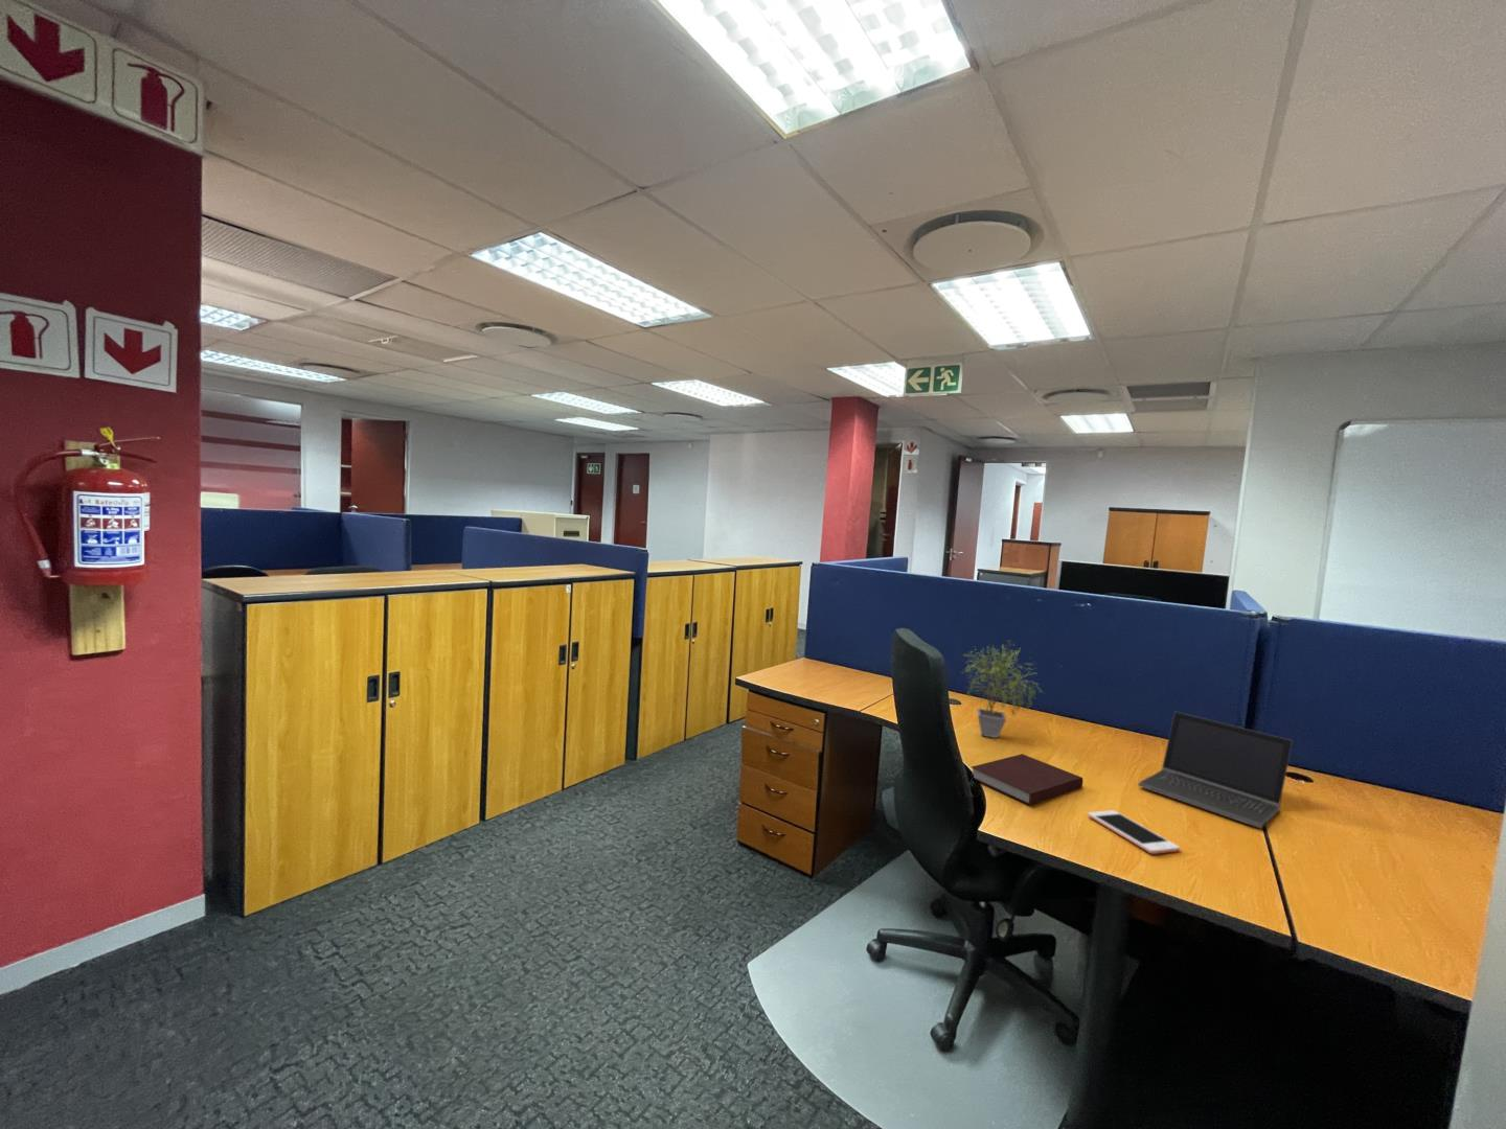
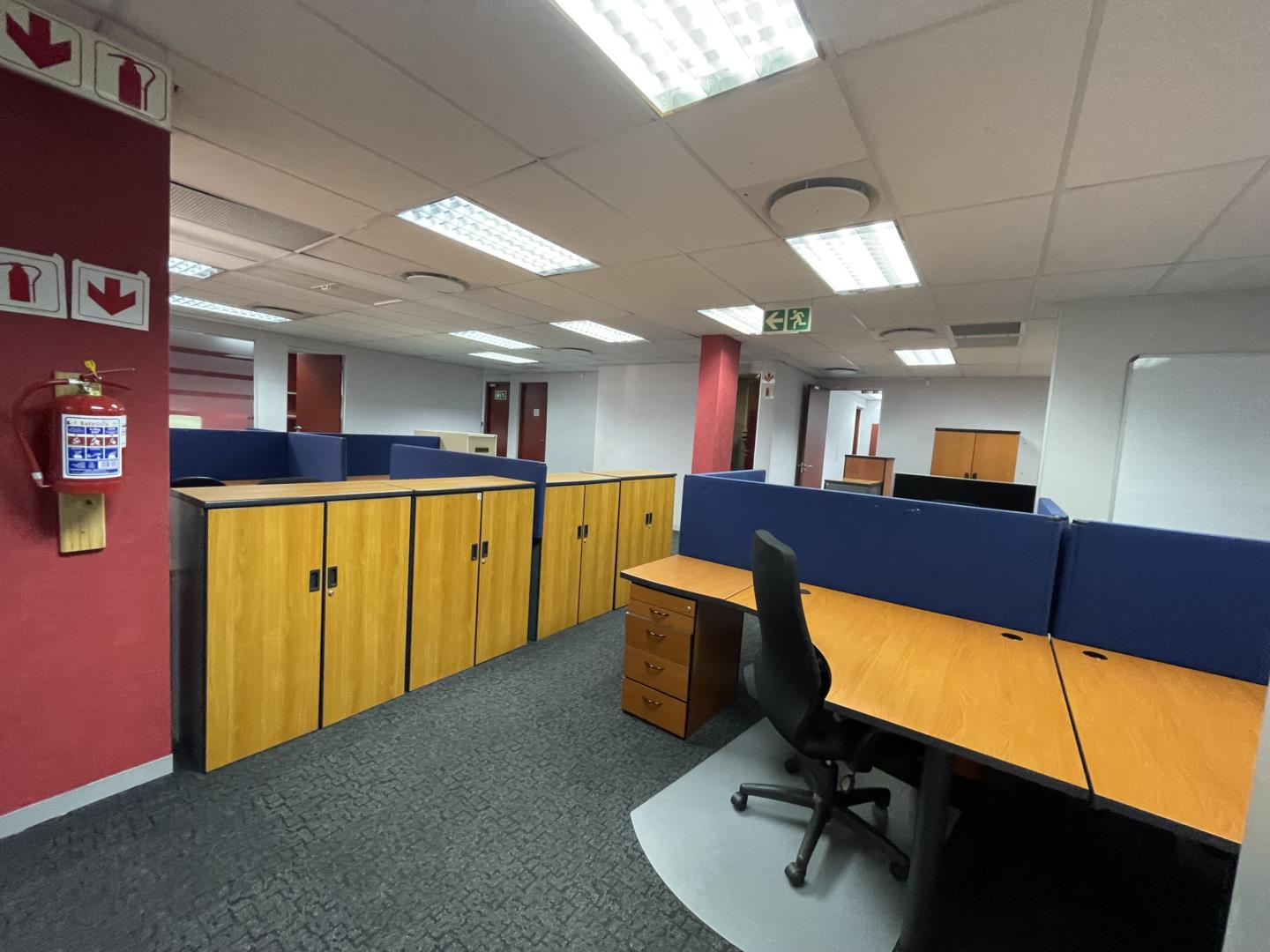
- laptop computer [1138,710,1294,830]
- potted plant [959,639,1045,739]
- cell phone [1086,809,1181,855]
- notebook [970,753,1084,806]
